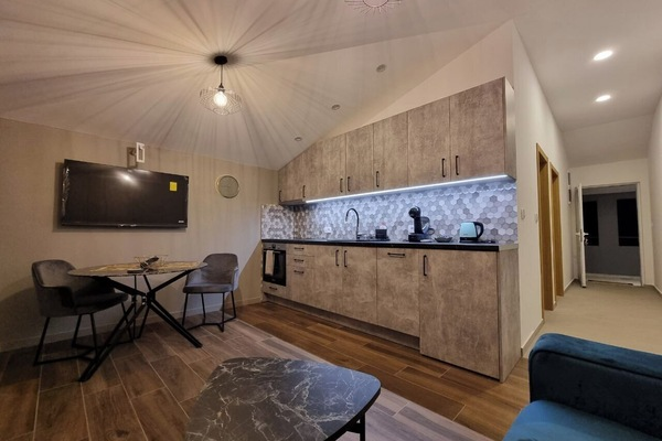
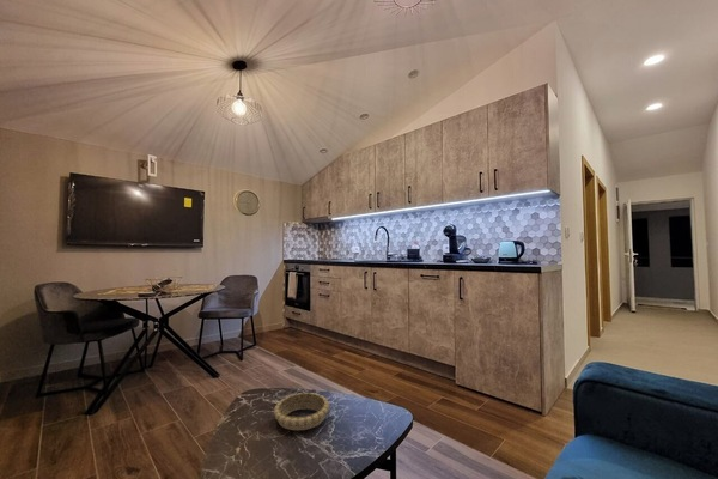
+ decorative bowl [273,392,330,431]
